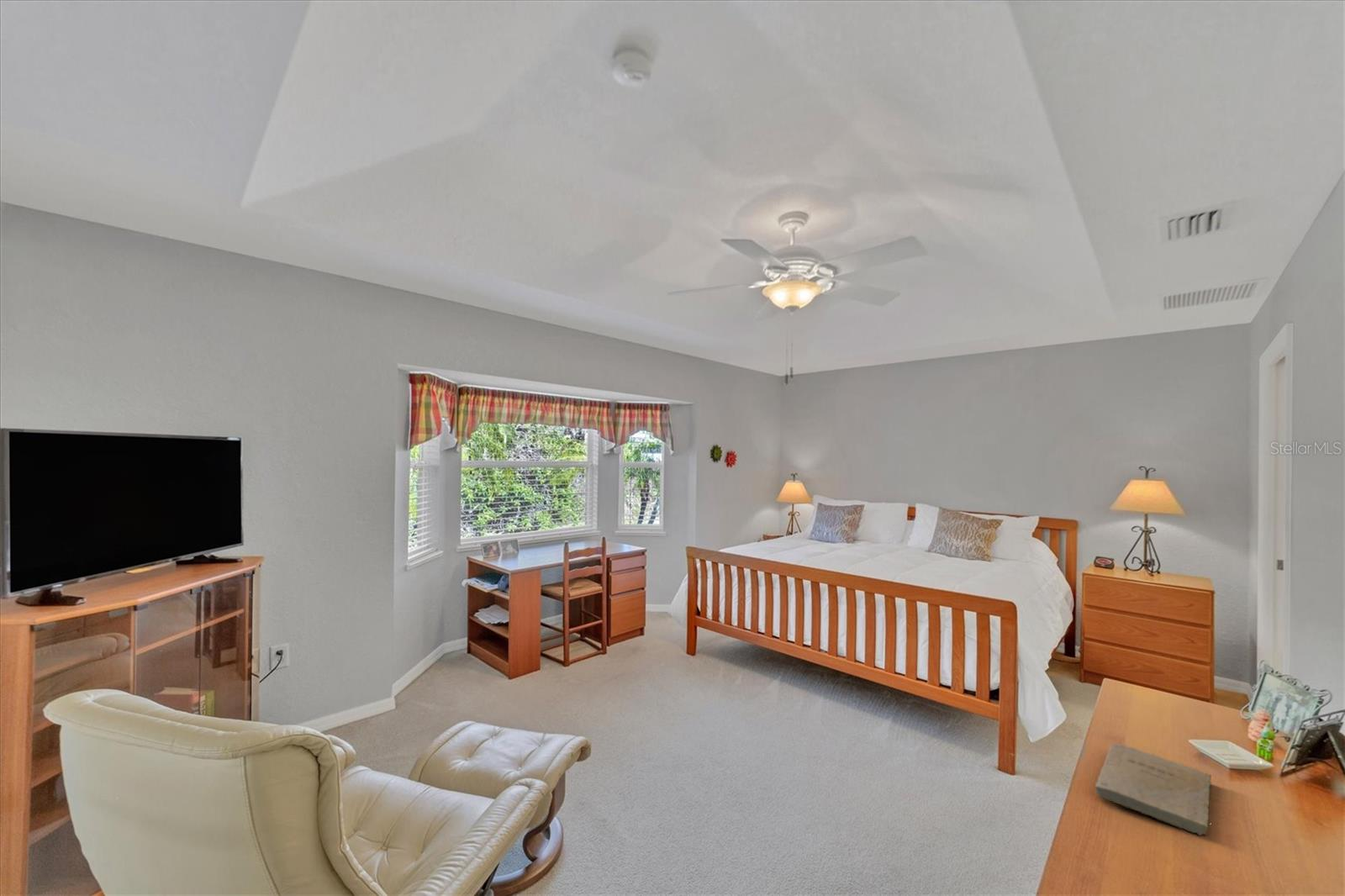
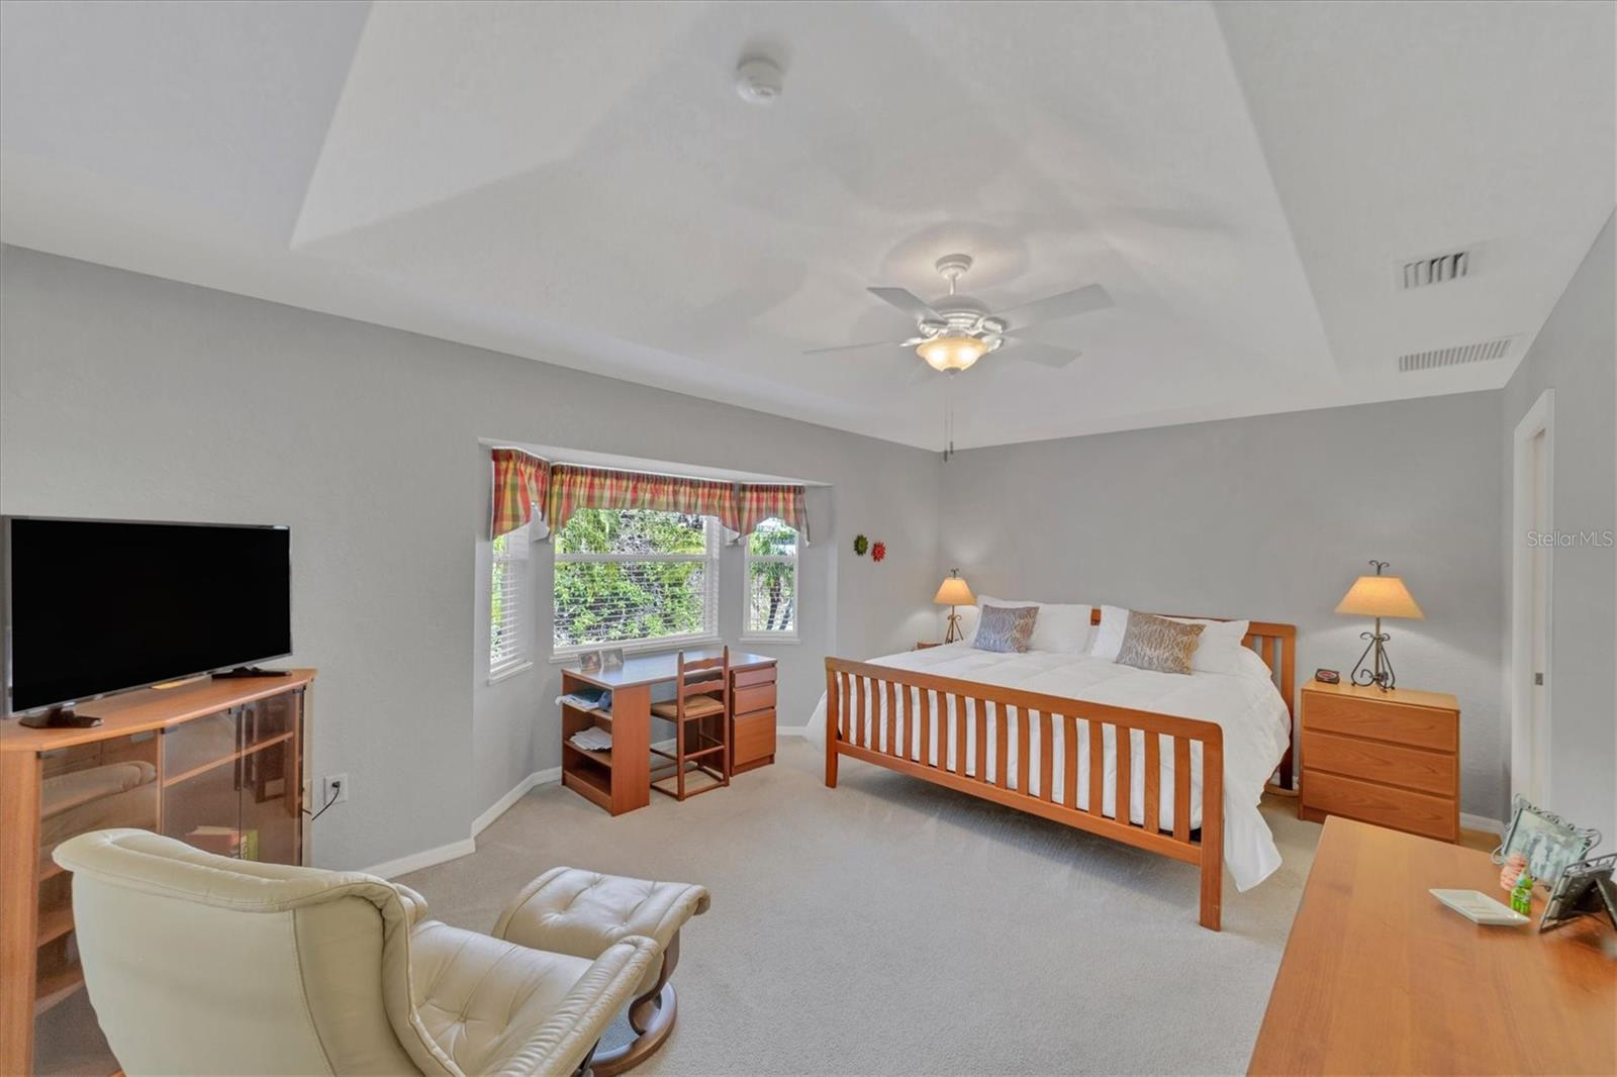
- book [1094,742,1212,841]
